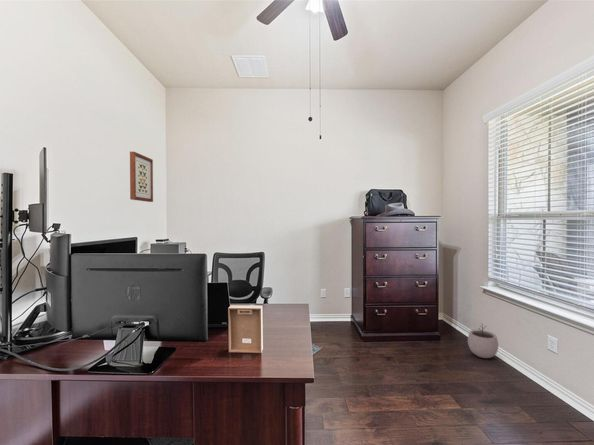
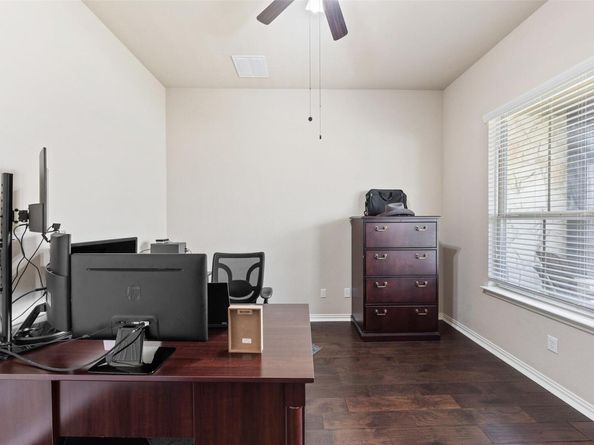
- plant pot [467,324,499,359]
- wall art [129,151,154,203]
